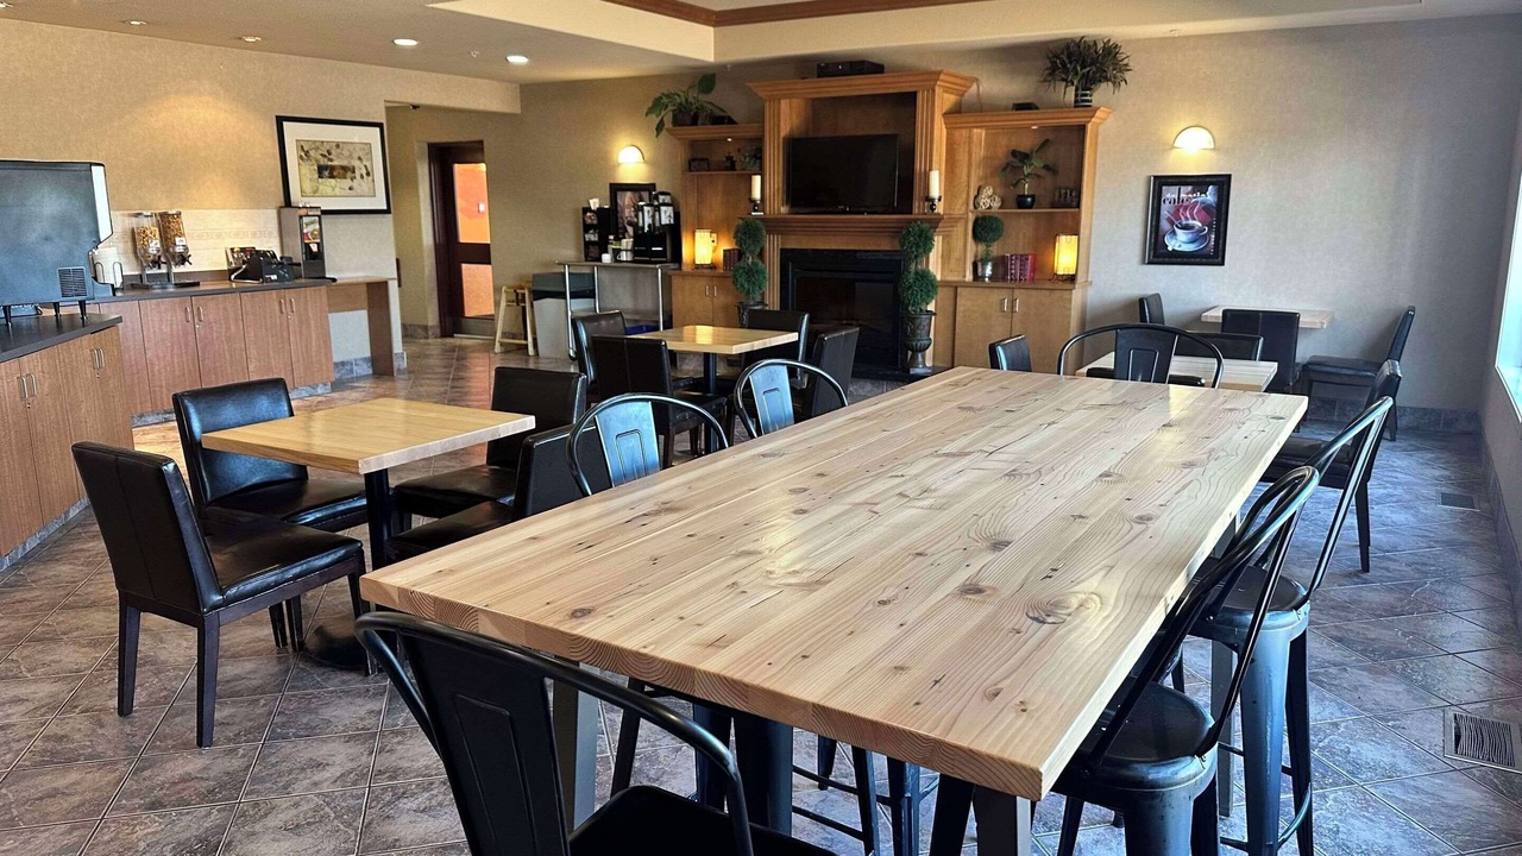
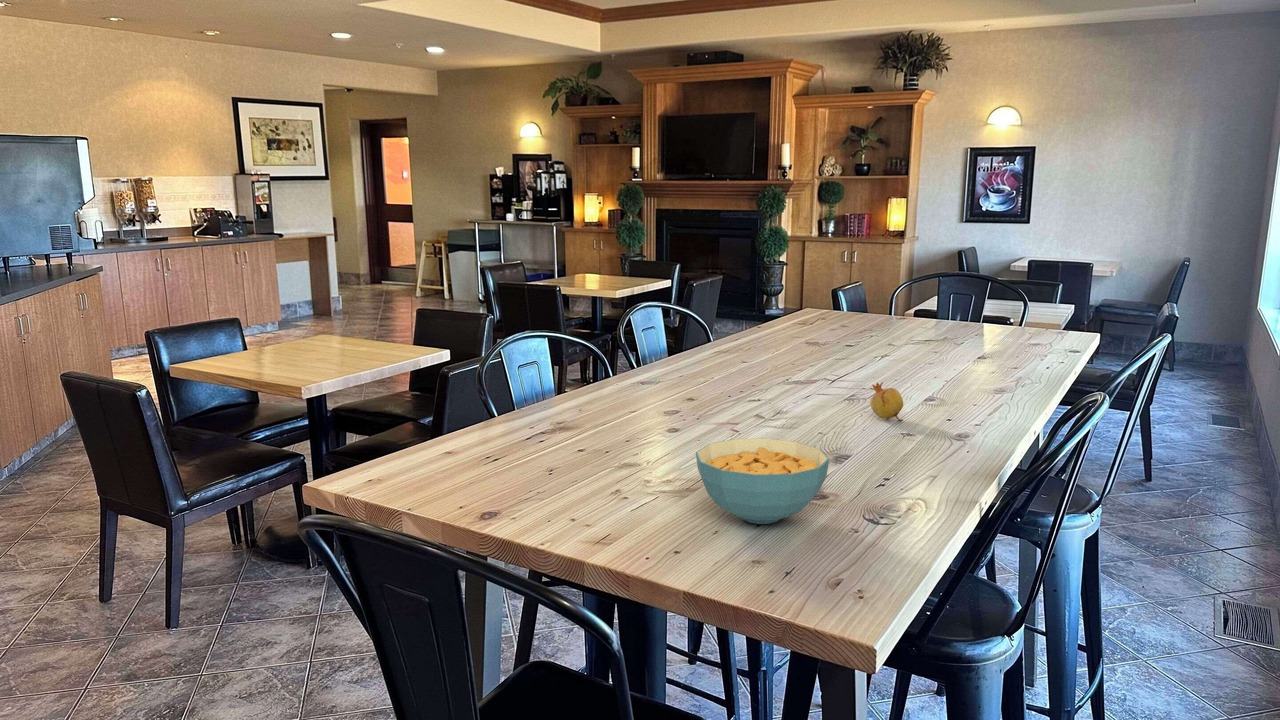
+ fruit [869,381,904,423]
+ cereal bowl [695,437,830,525]
